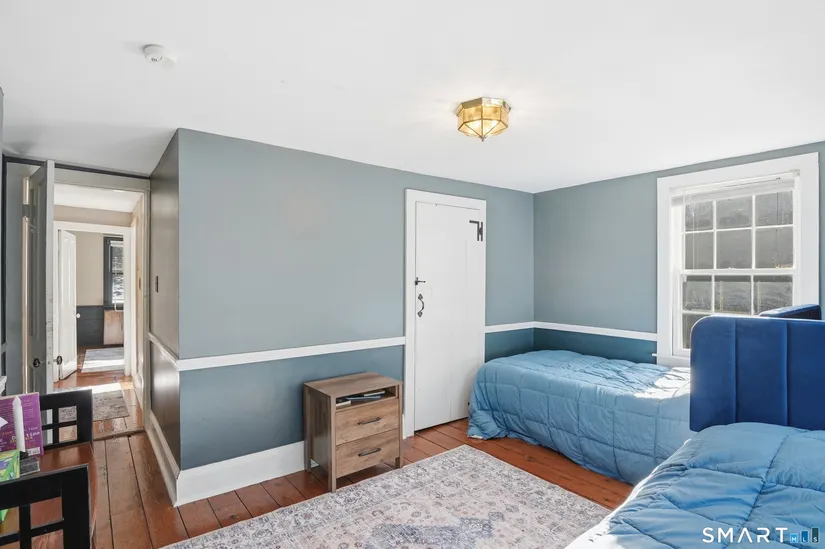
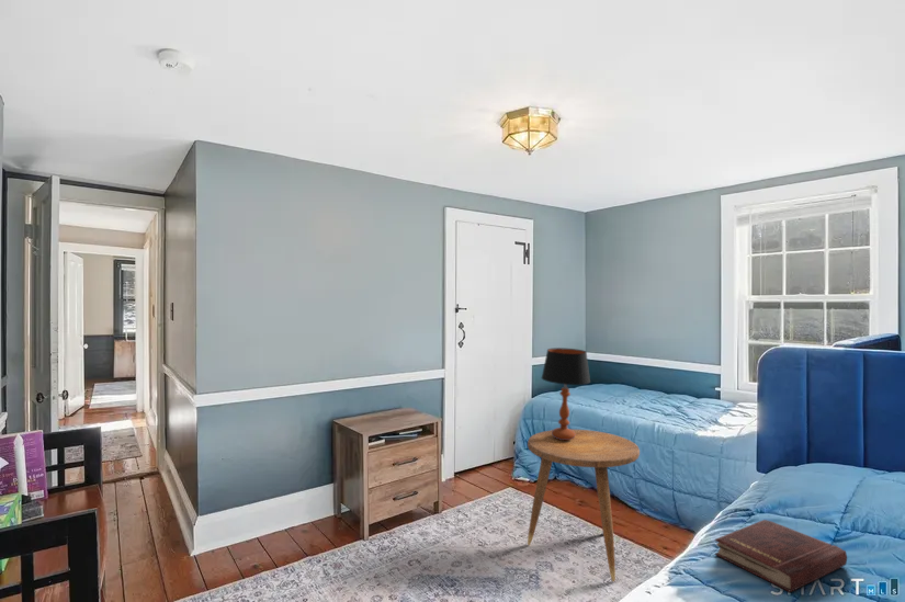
+ table lamp [541,347,591,440]
+ side table [527,429,641,582]
+ hardback book [714,519,848,593]
